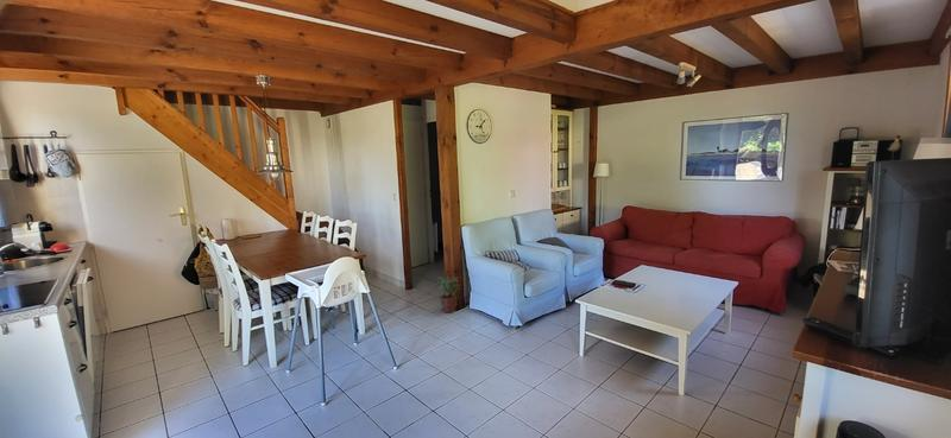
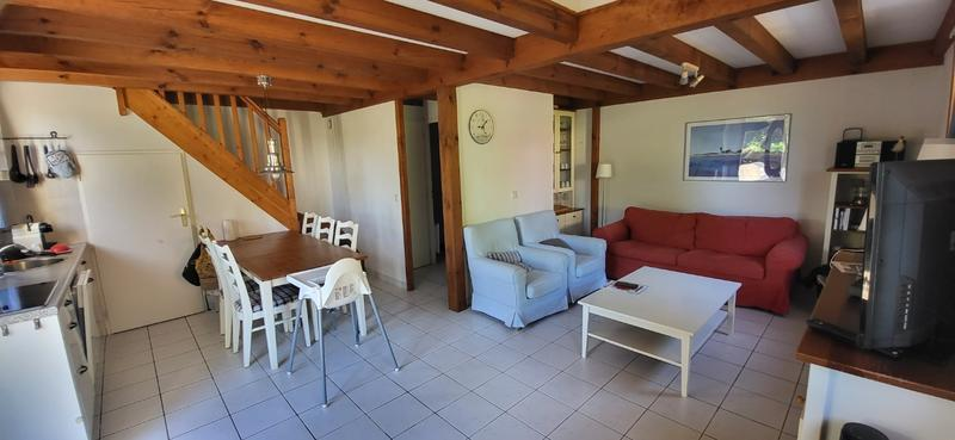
- potted plant [436,275,461,315]
